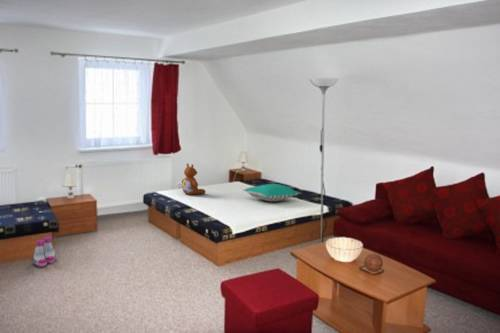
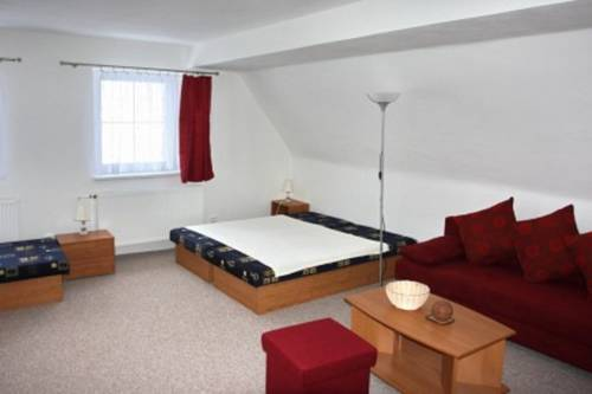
- pillow [242,183,300,203]
- teddy bear [181,162,207,196]
- boots [32,235,57,268]
